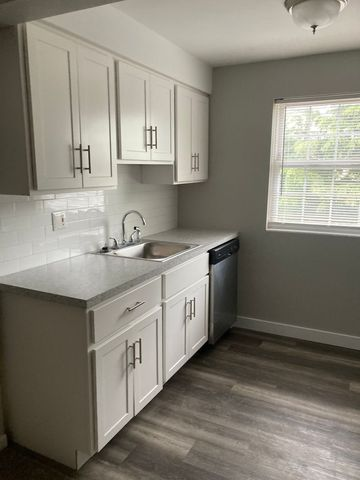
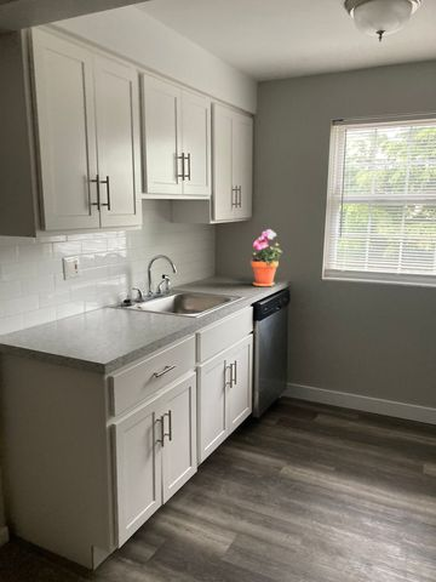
+ potted plant [249,228,283,289]
